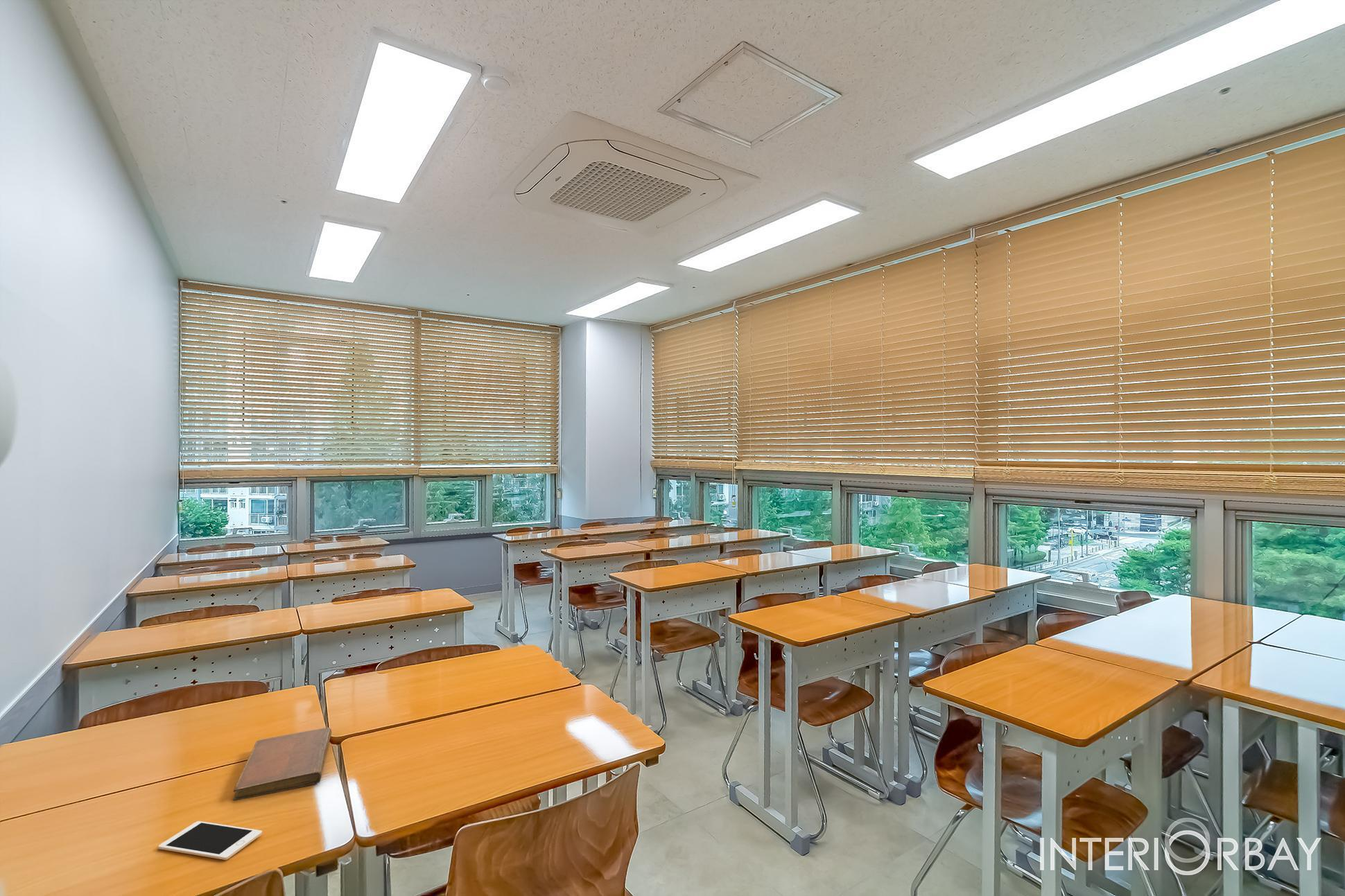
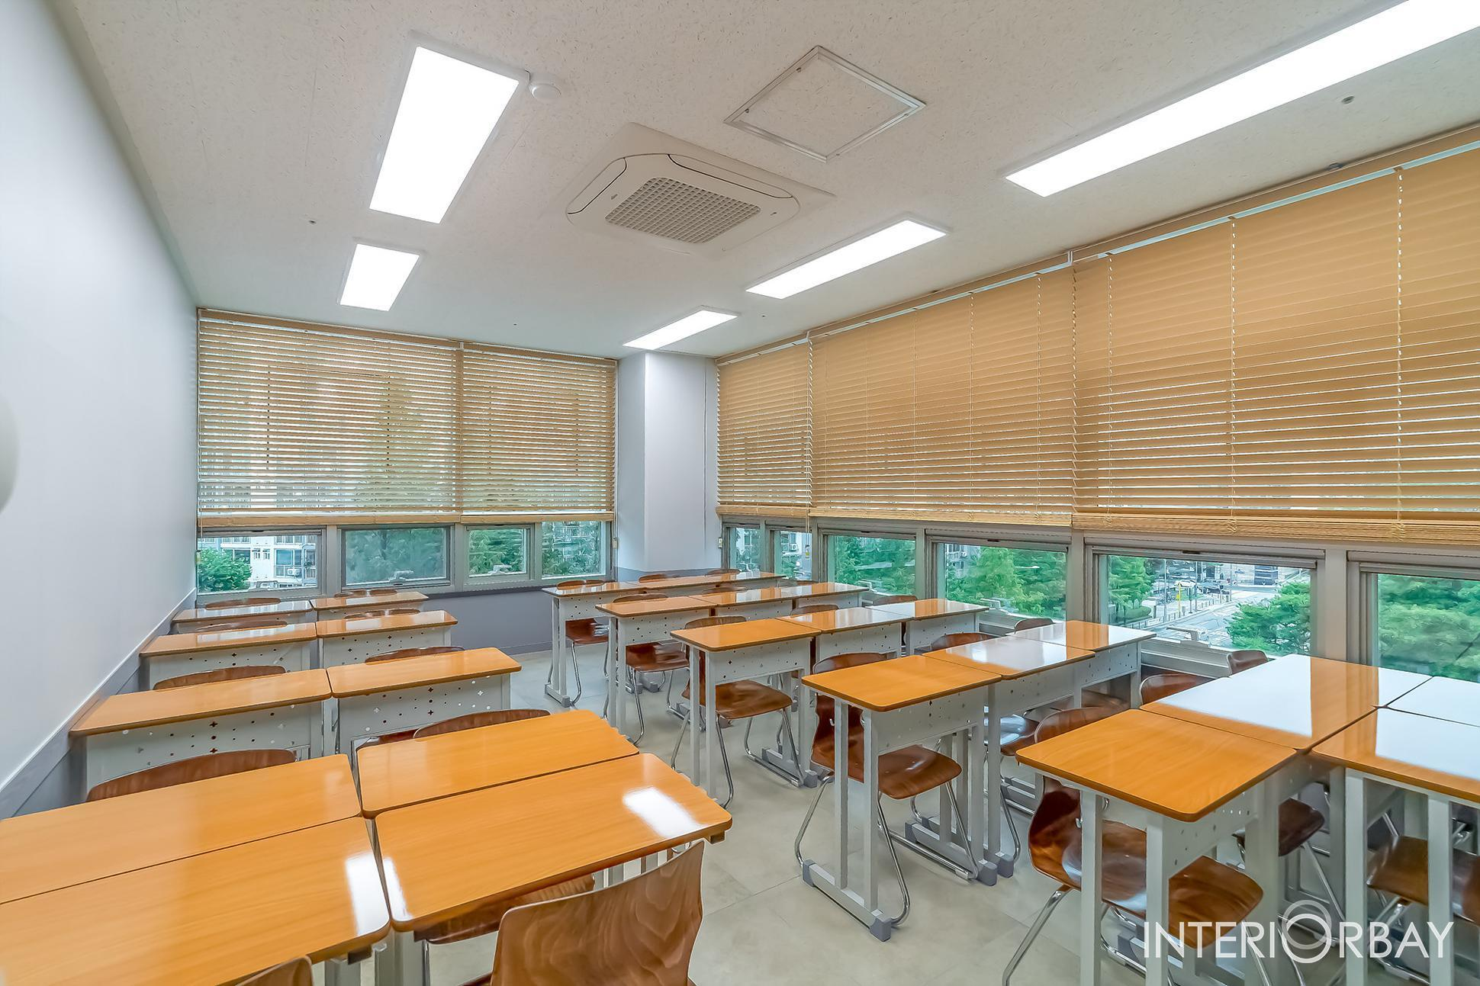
- cell phone [157,820,263,861]
- notebook [233,727,332,801]
